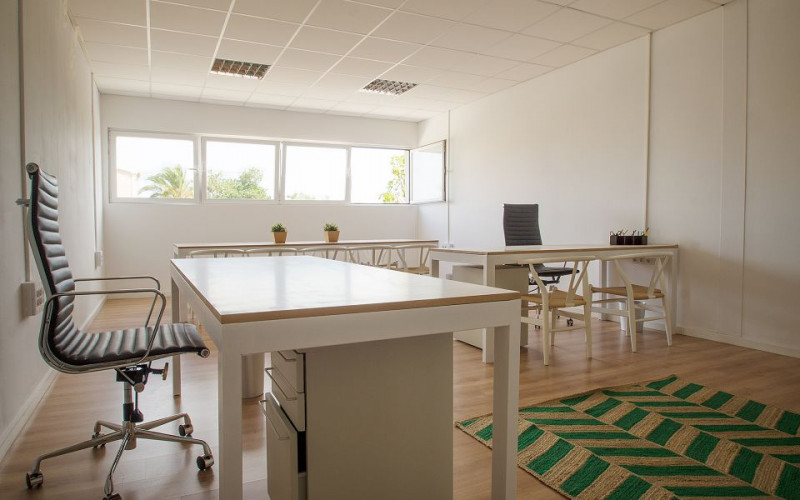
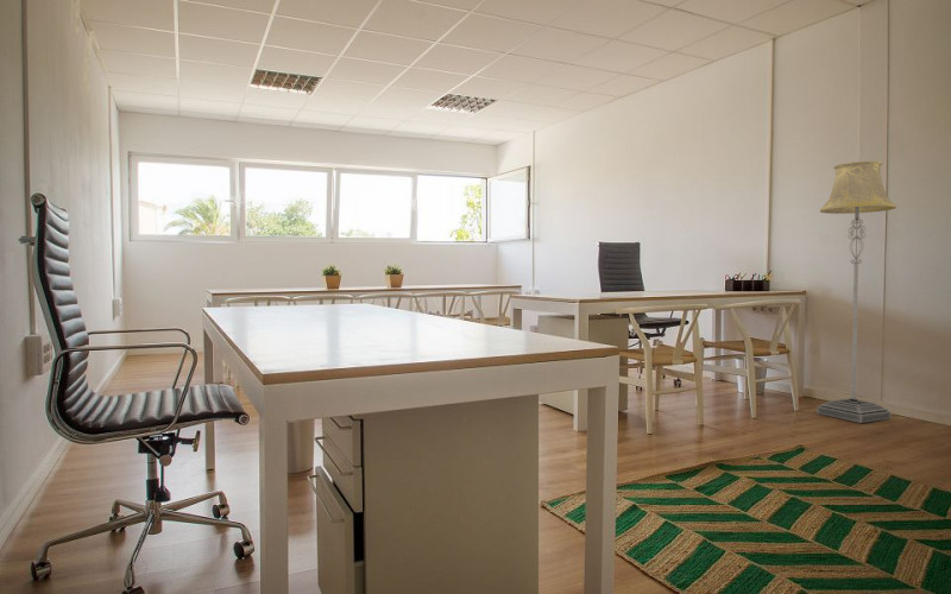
+ floor lamp [815,160,898,424]
